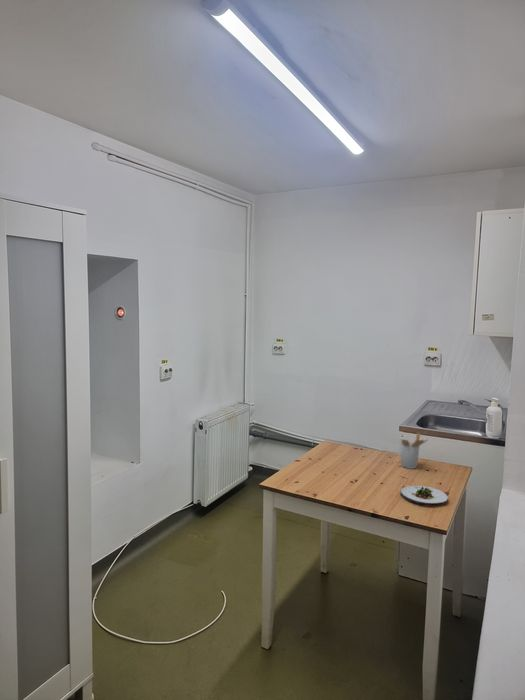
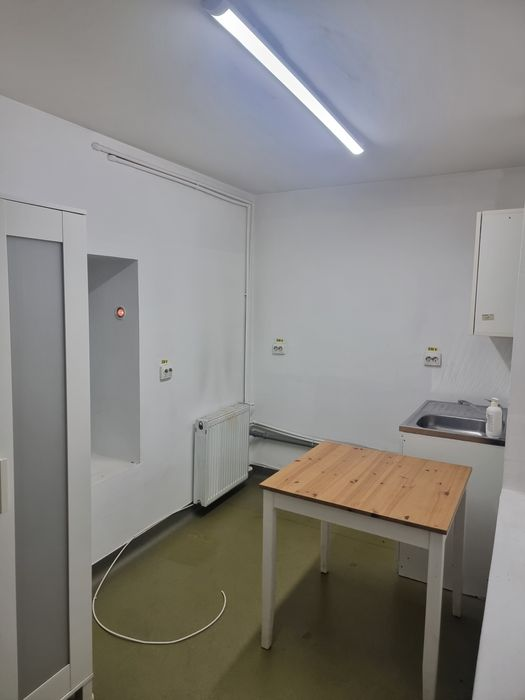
- utensil holder [400,432,429,470]
- salad plate [399,485,449,505]
